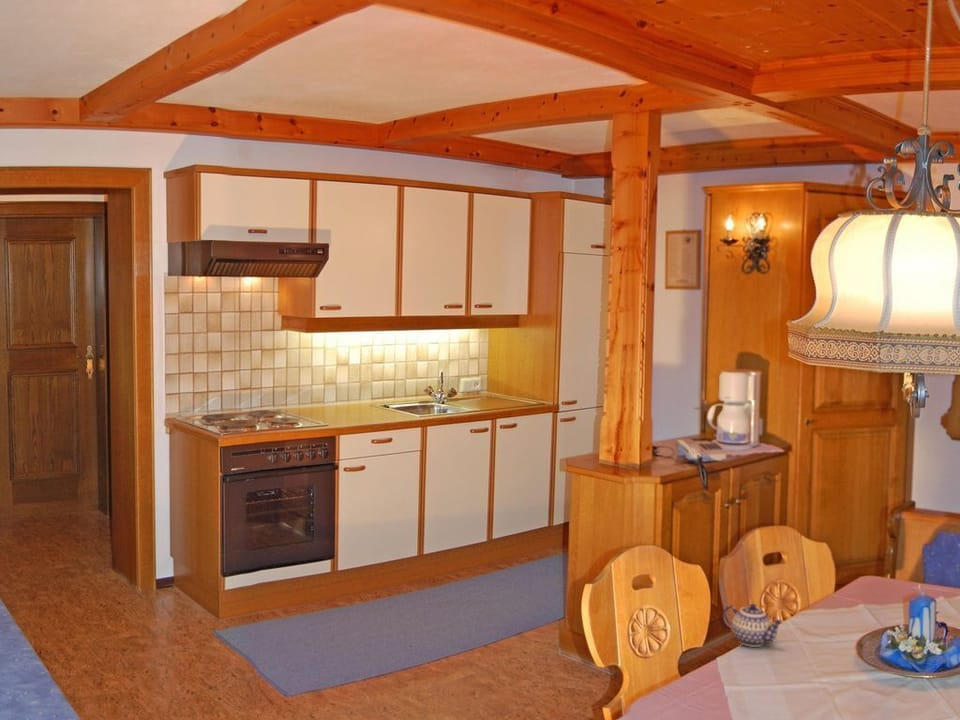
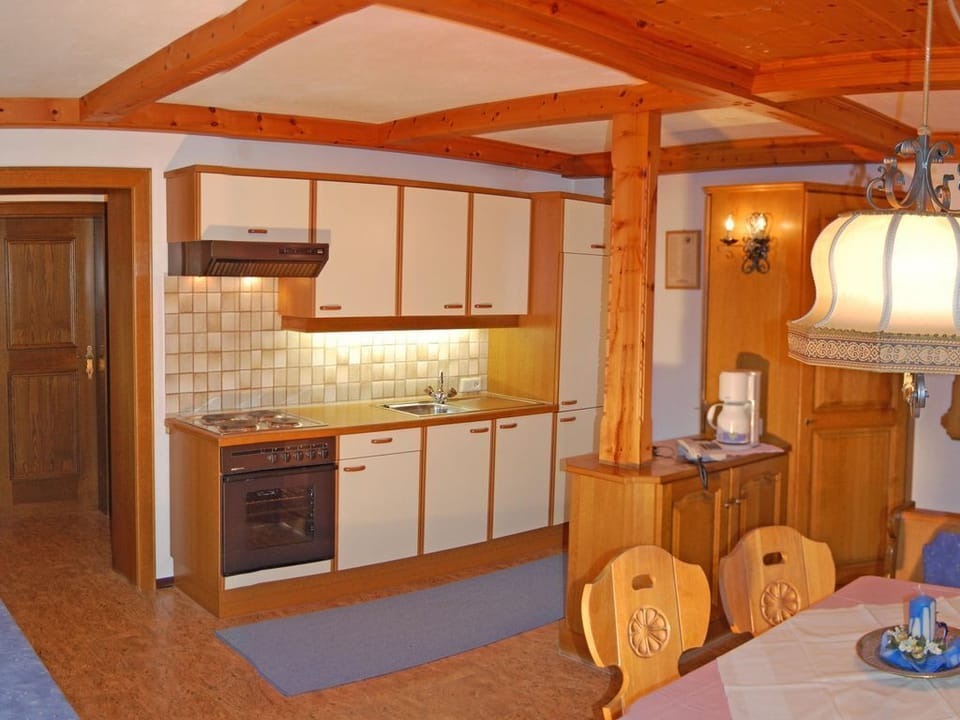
- teapot [722,603,784,648]
